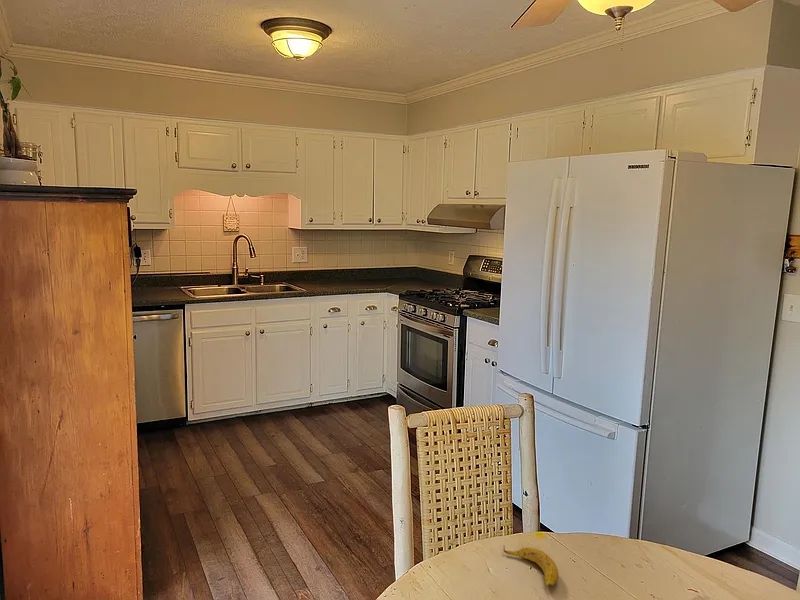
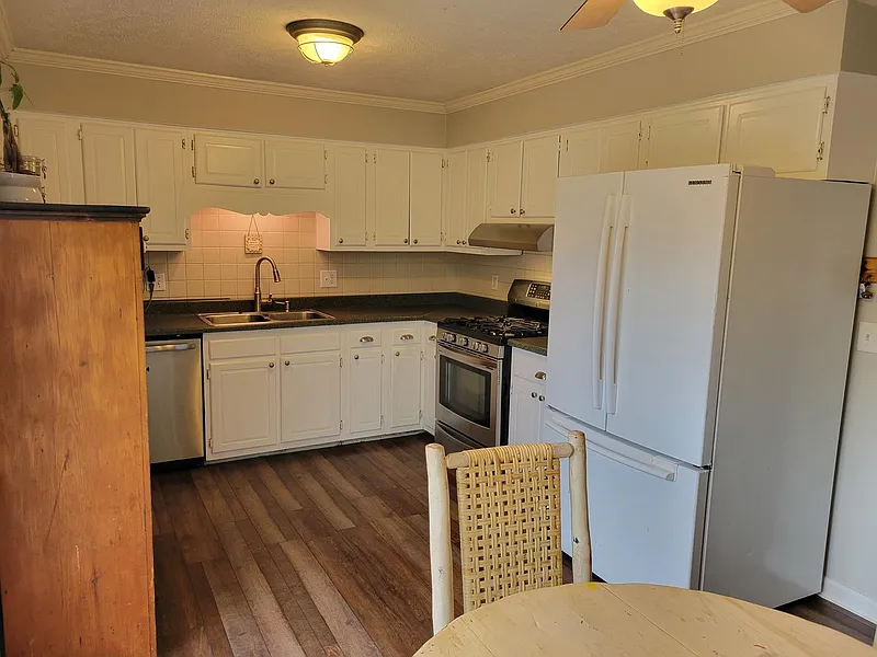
- banana [502,544,560,588]
